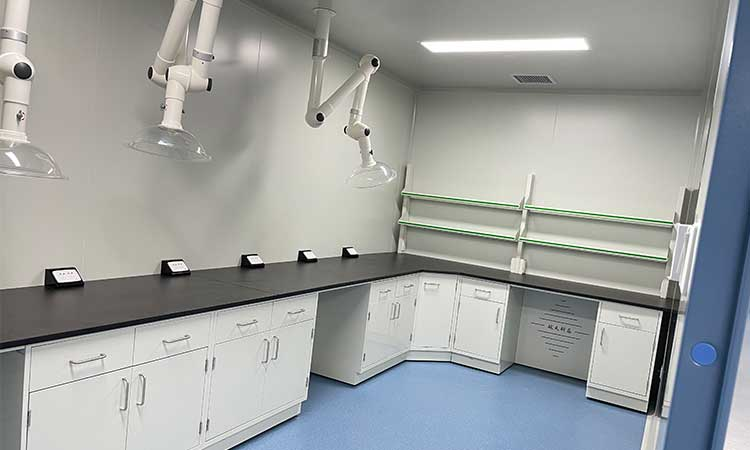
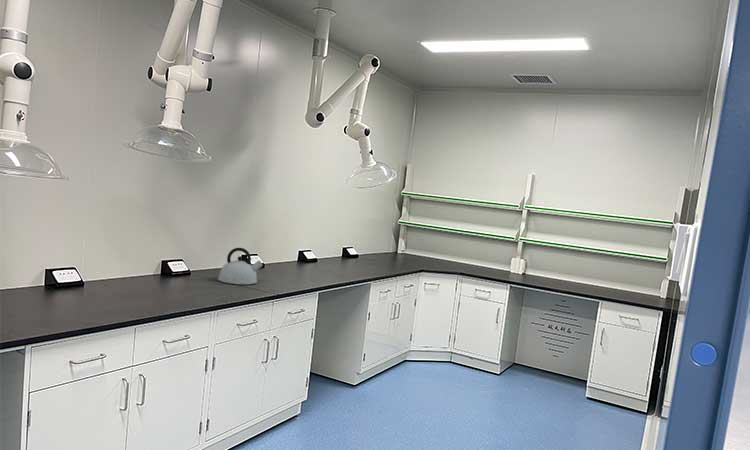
+ kettle [217,247,264,285]
